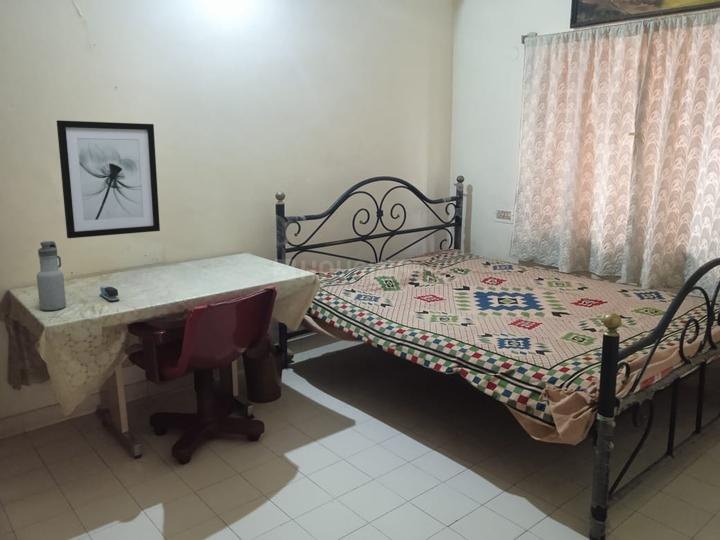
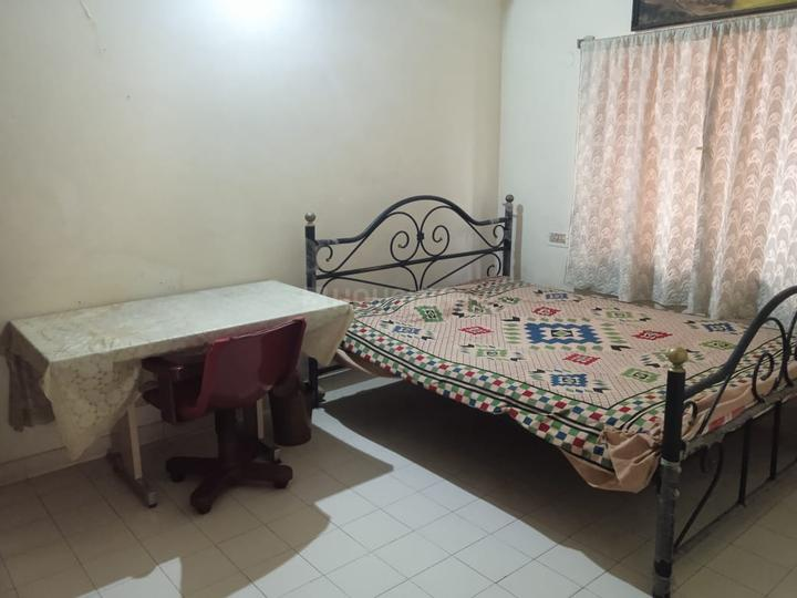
- water bottle [36,240,67,311]
- stapler [99,285,120,303]
- wall art [56,119,161,239]
